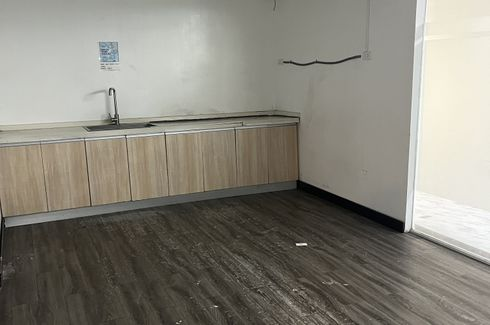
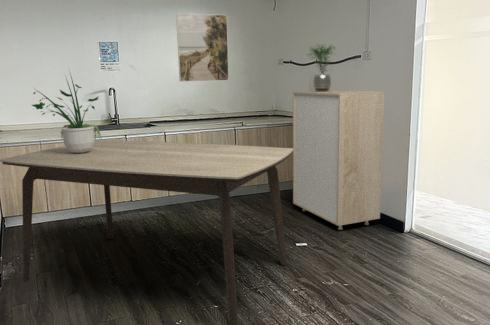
+ dining table [0,139,294,325]
+ storage cabinet [292,89,385,231]
+ potted plant [31,66,103,153]
+ potted plant [306,42,338,92]
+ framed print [175,12,230,83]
